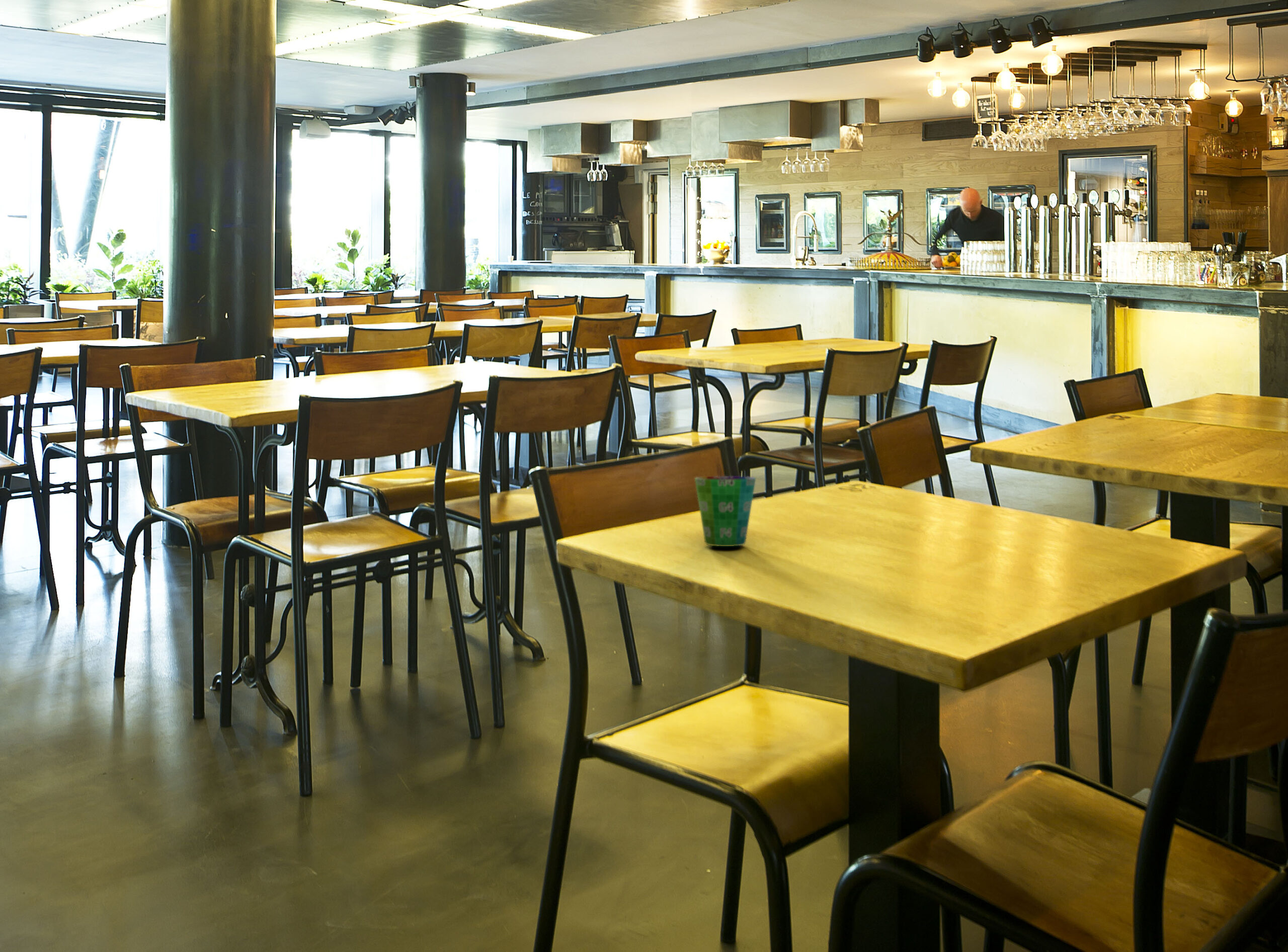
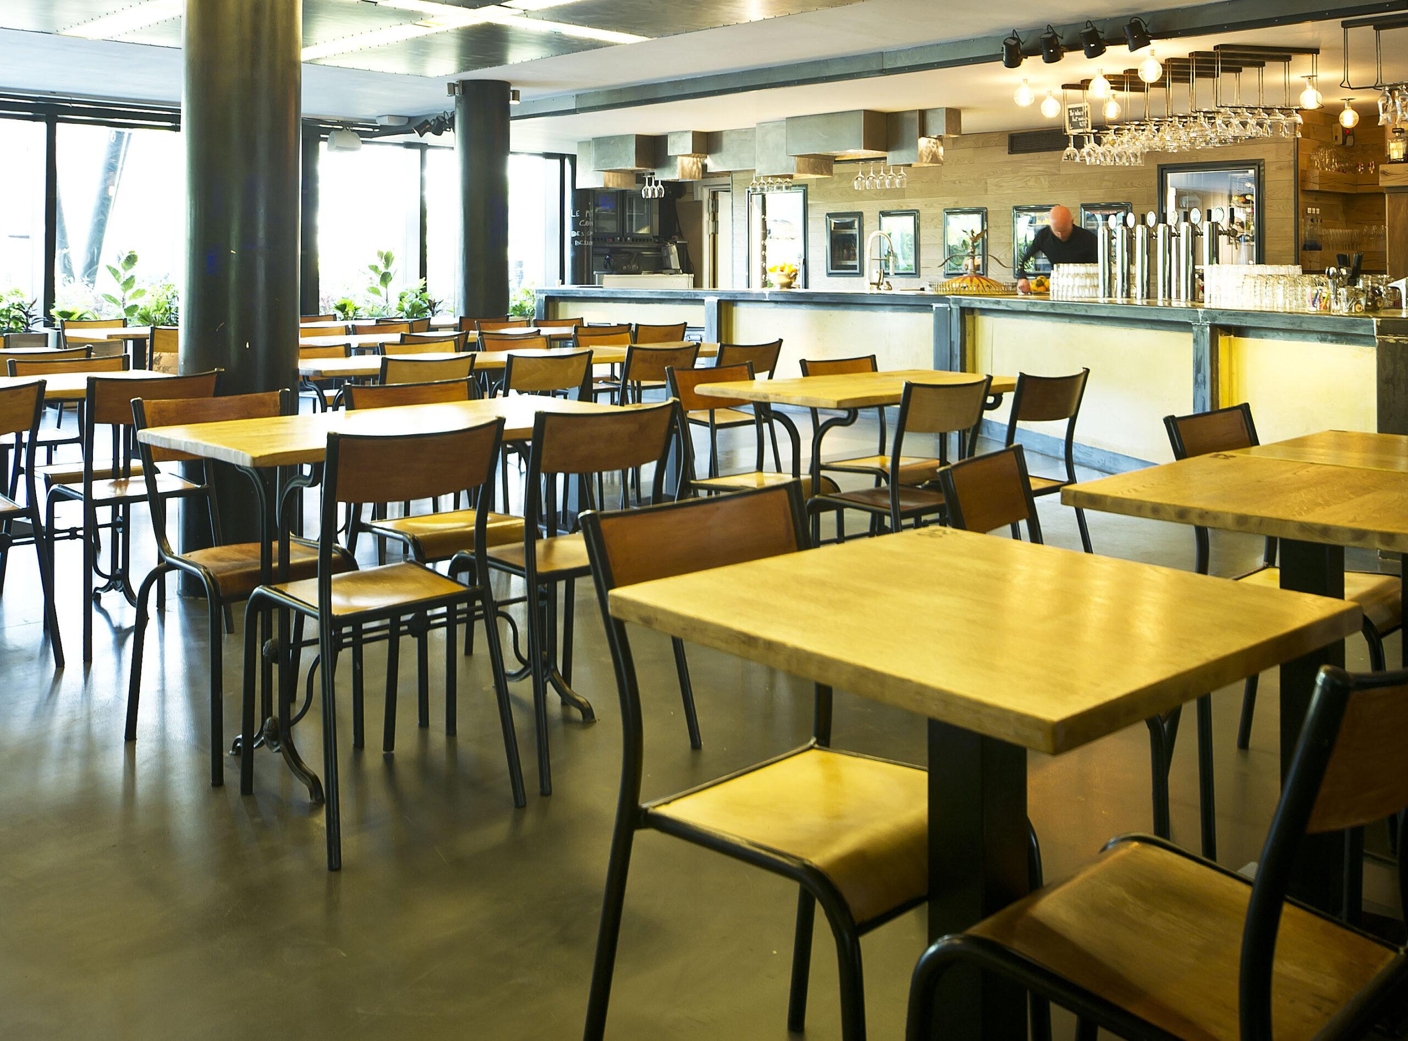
- cup [694,475,756,547]
